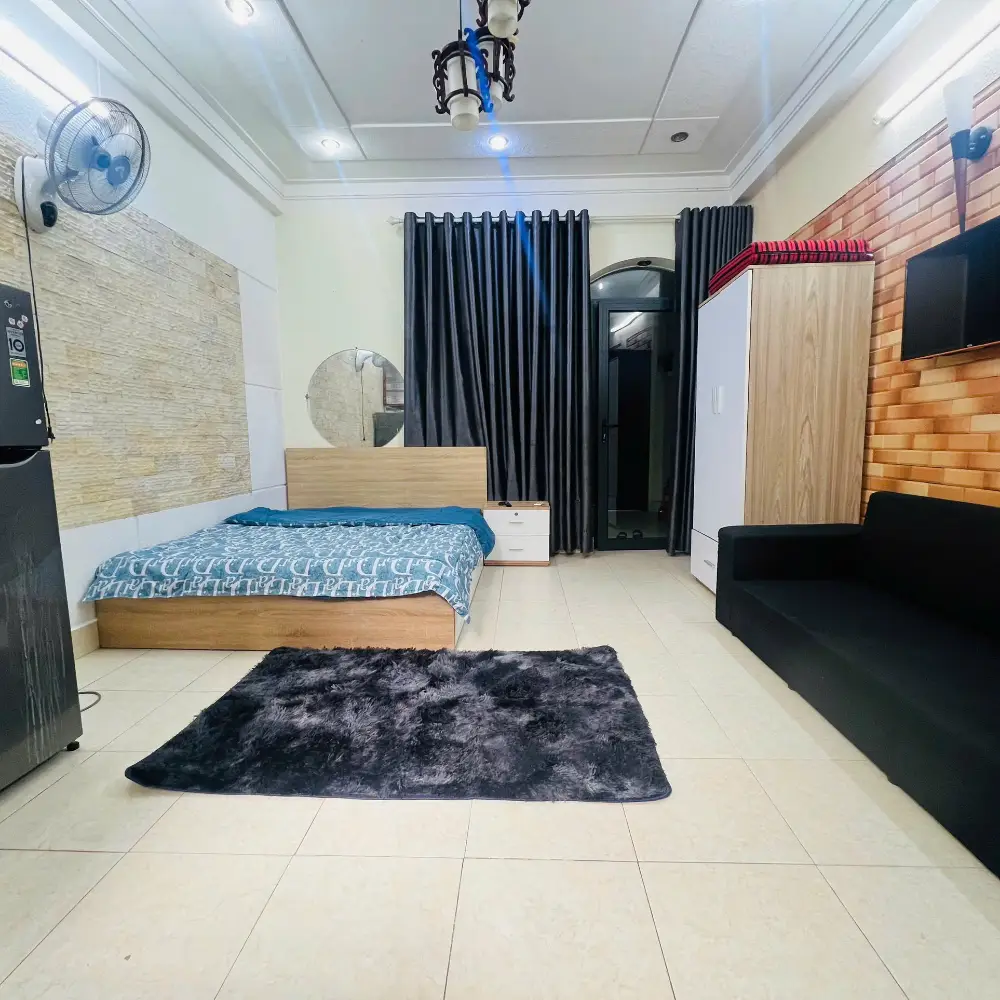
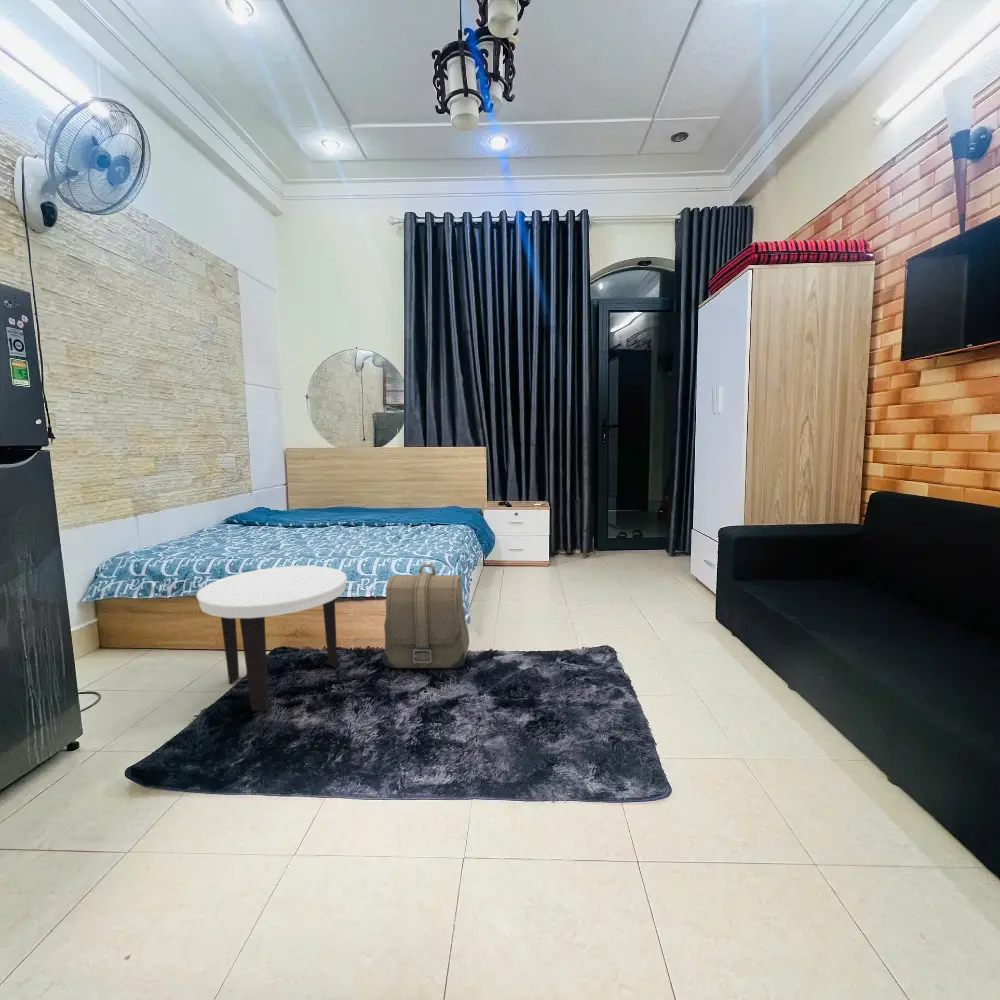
+ backpack [382,563,470,669]
+ side table [195,565,348,712]
